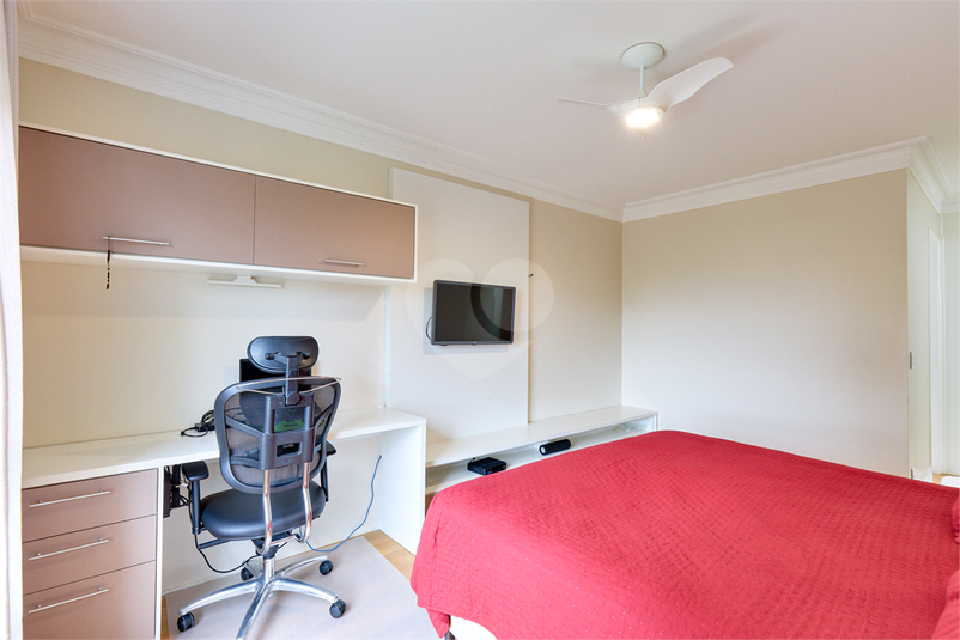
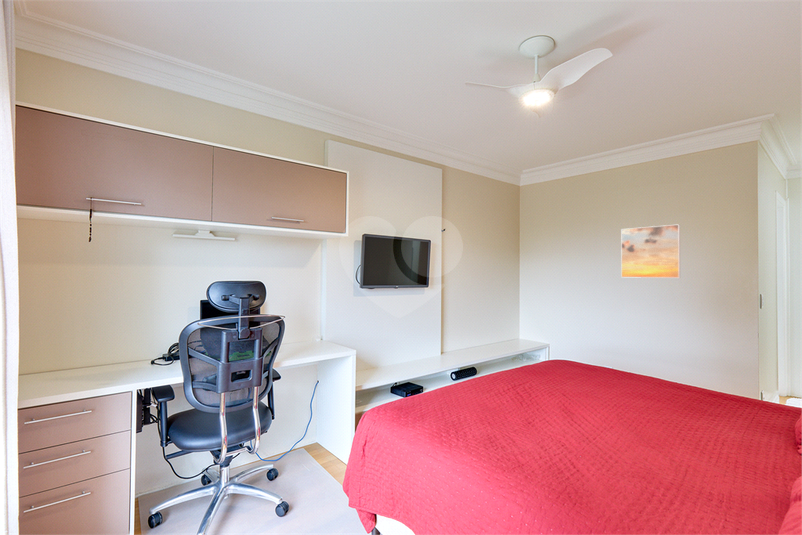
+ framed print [620,223,681,279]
